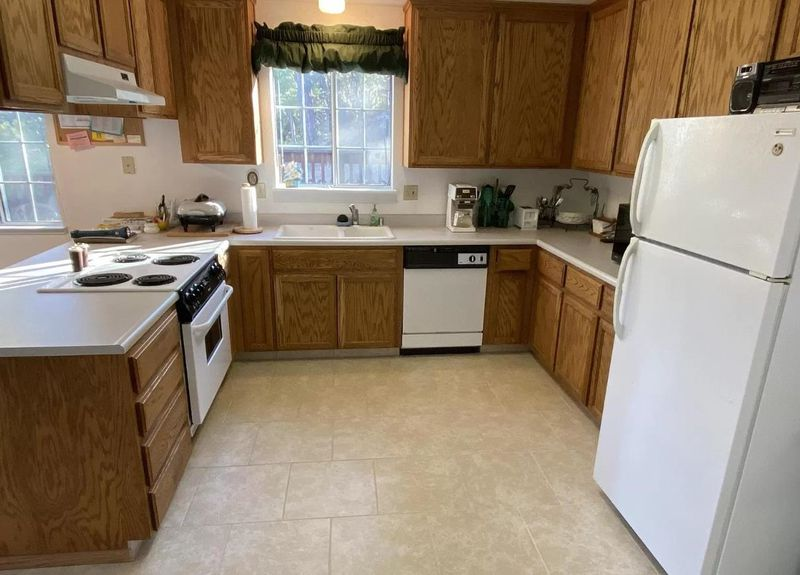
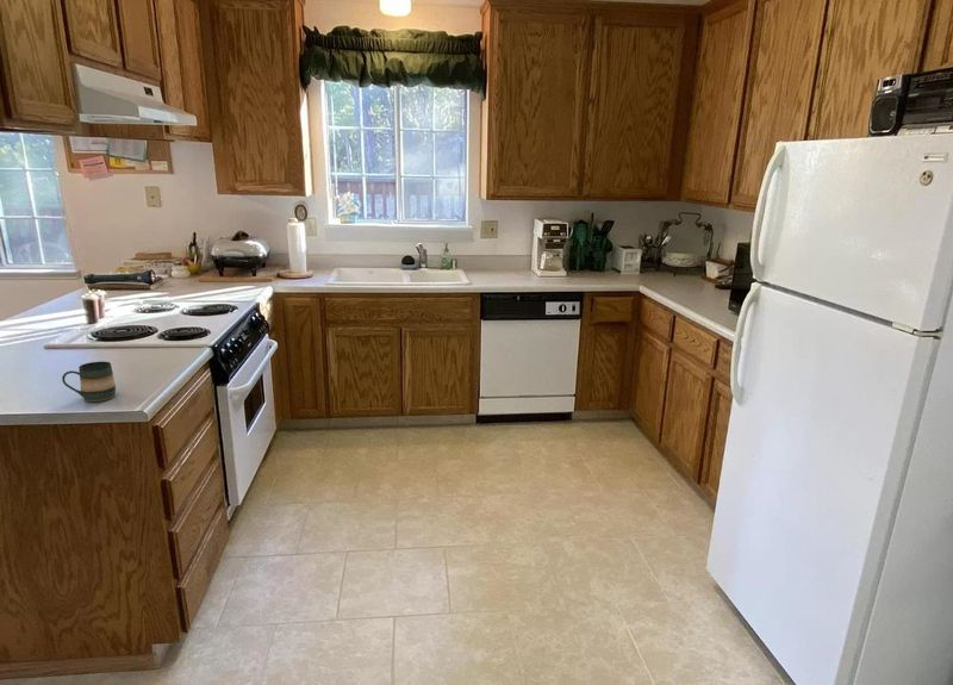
+ mug [61,360,117,403]
